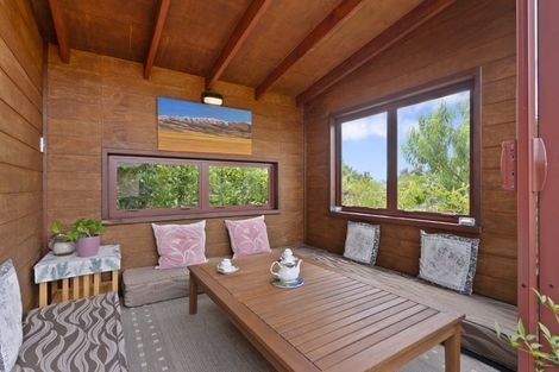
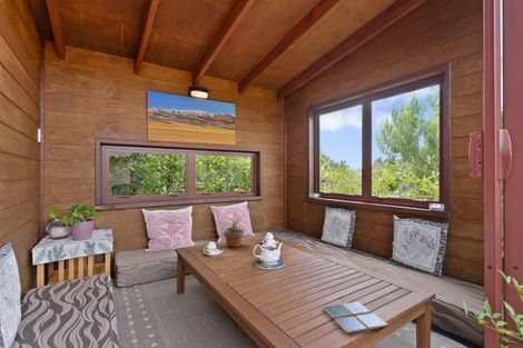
+ drink coaster [322,300,389,335]
+ potted plant [217,219,247,248]
